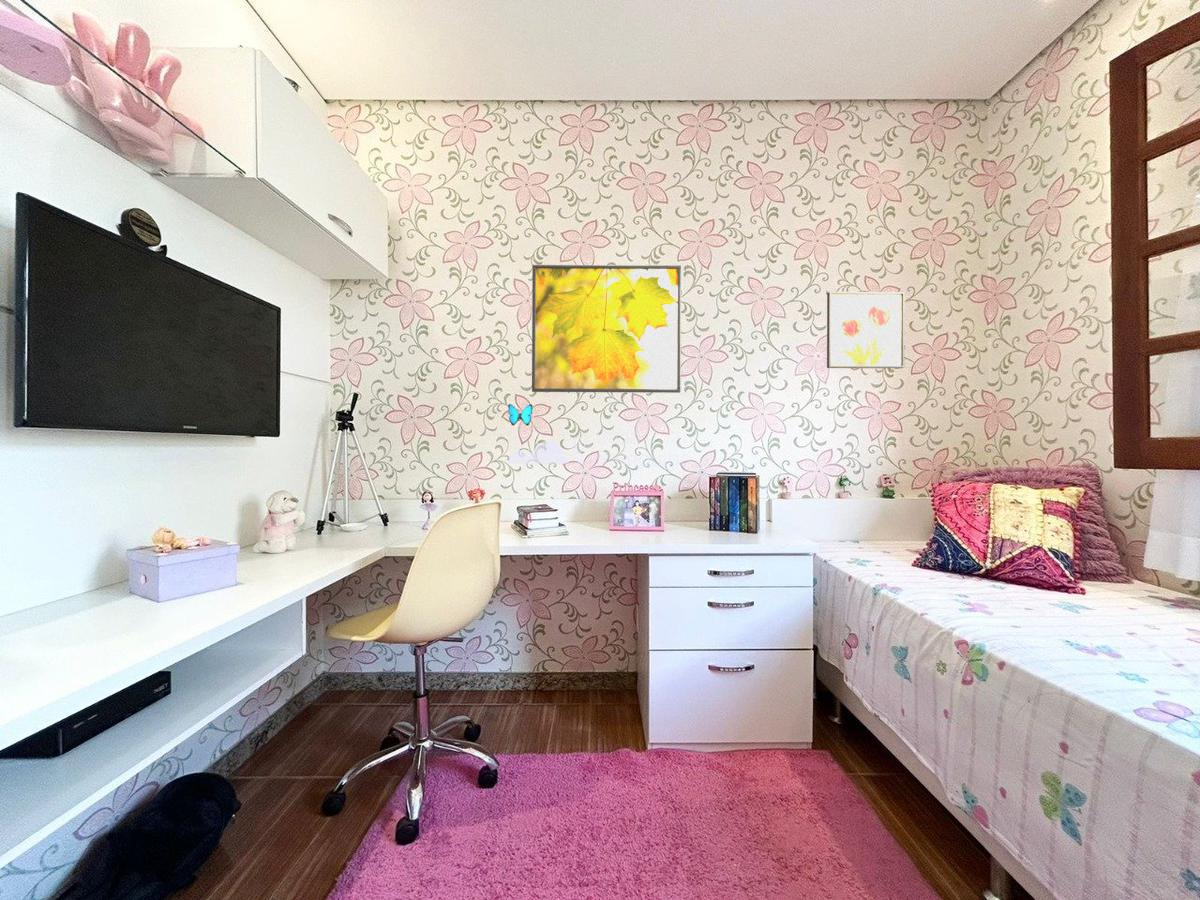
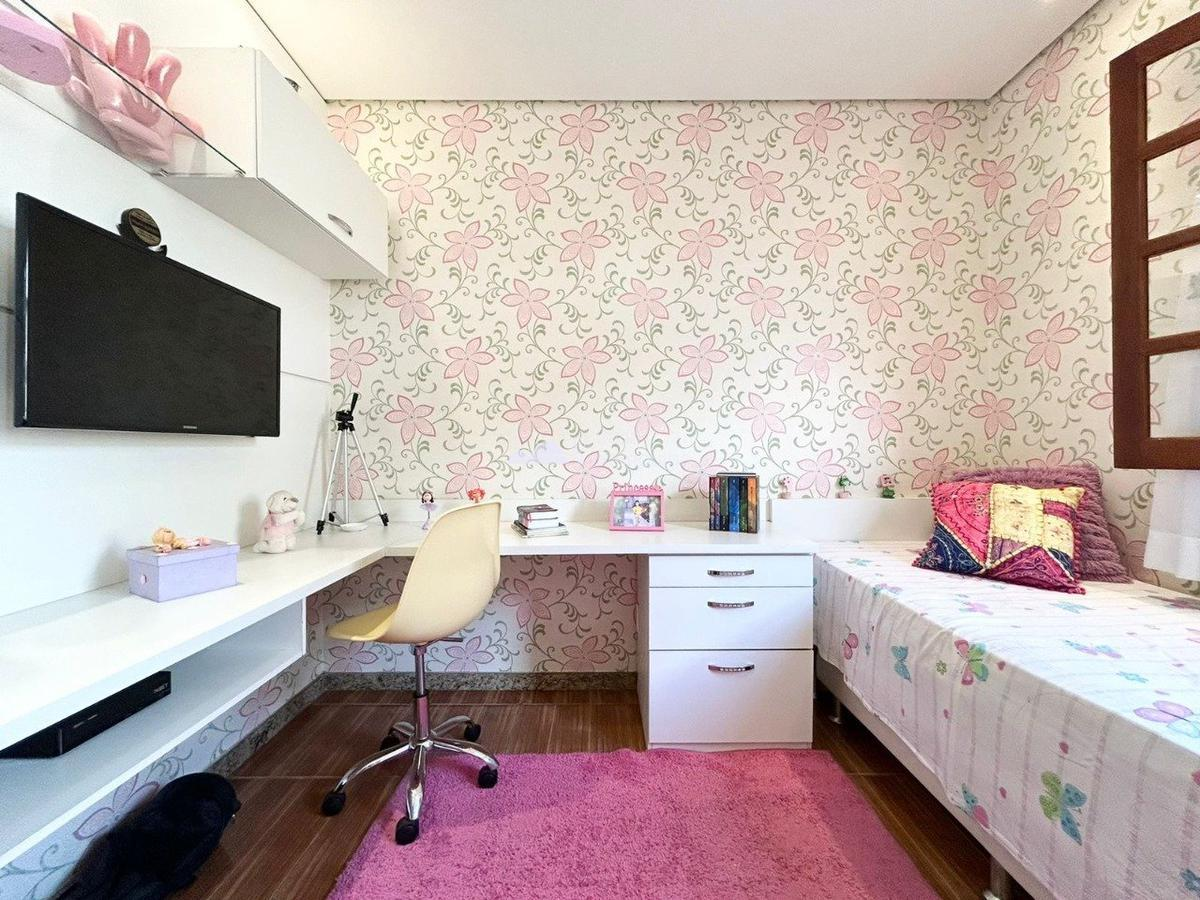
- wall art [826,291,906,369]
- decorative butterfly [507,403,533,427]
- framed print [531,264,682,394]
